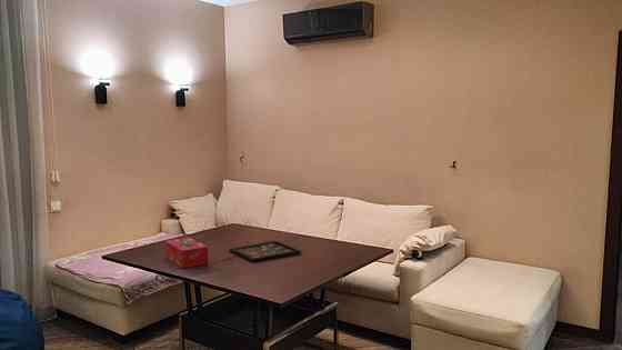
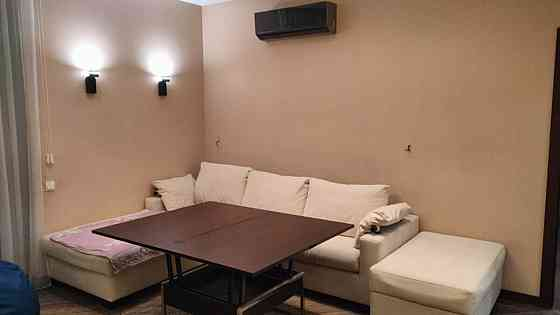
- tissue box [163,237,209,269]
- decorative tray [228,240,302,263]
